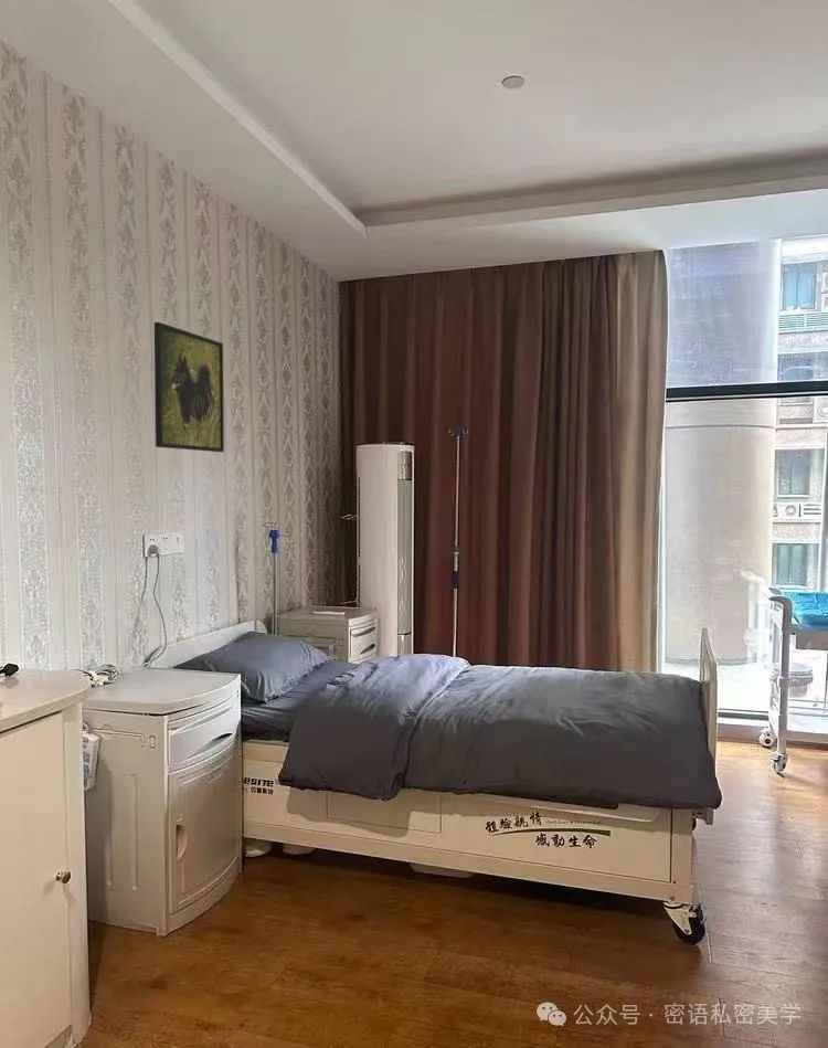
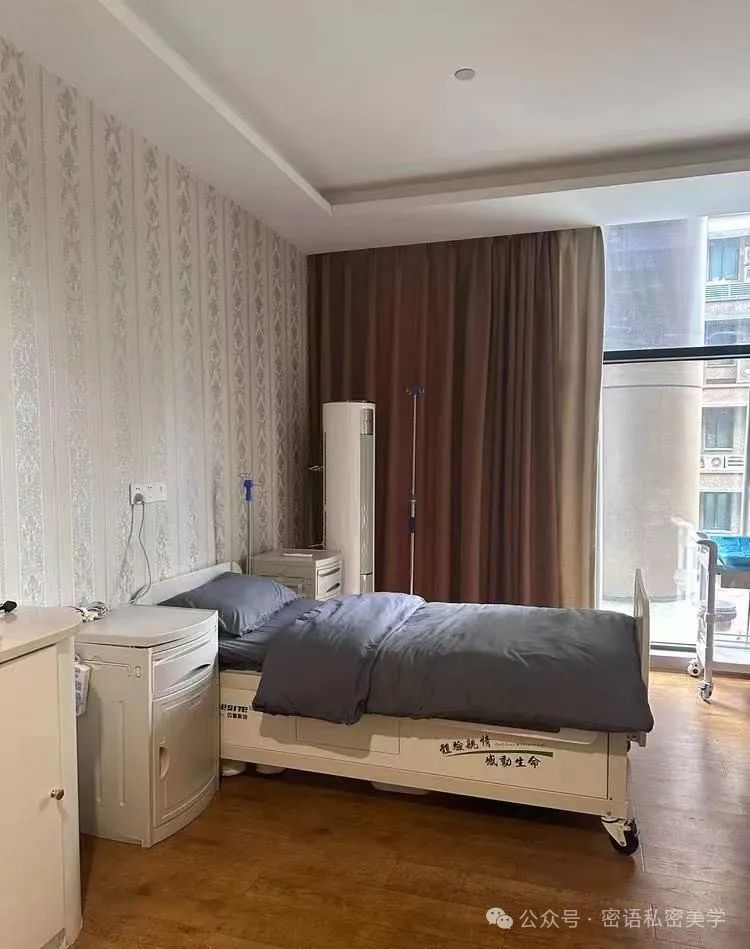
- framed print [153,321,225,453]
